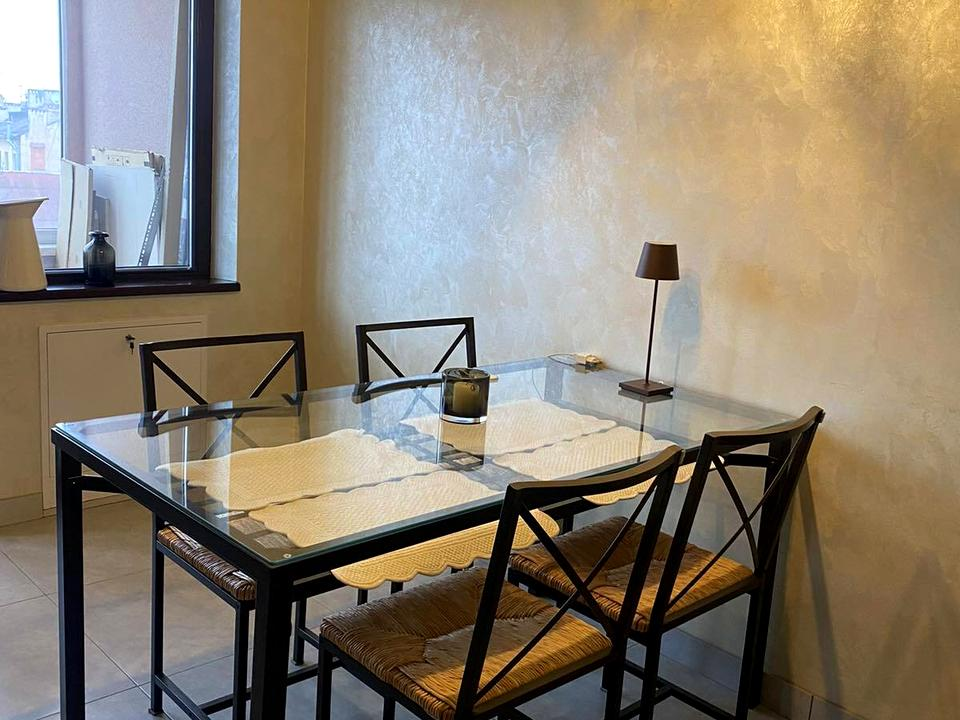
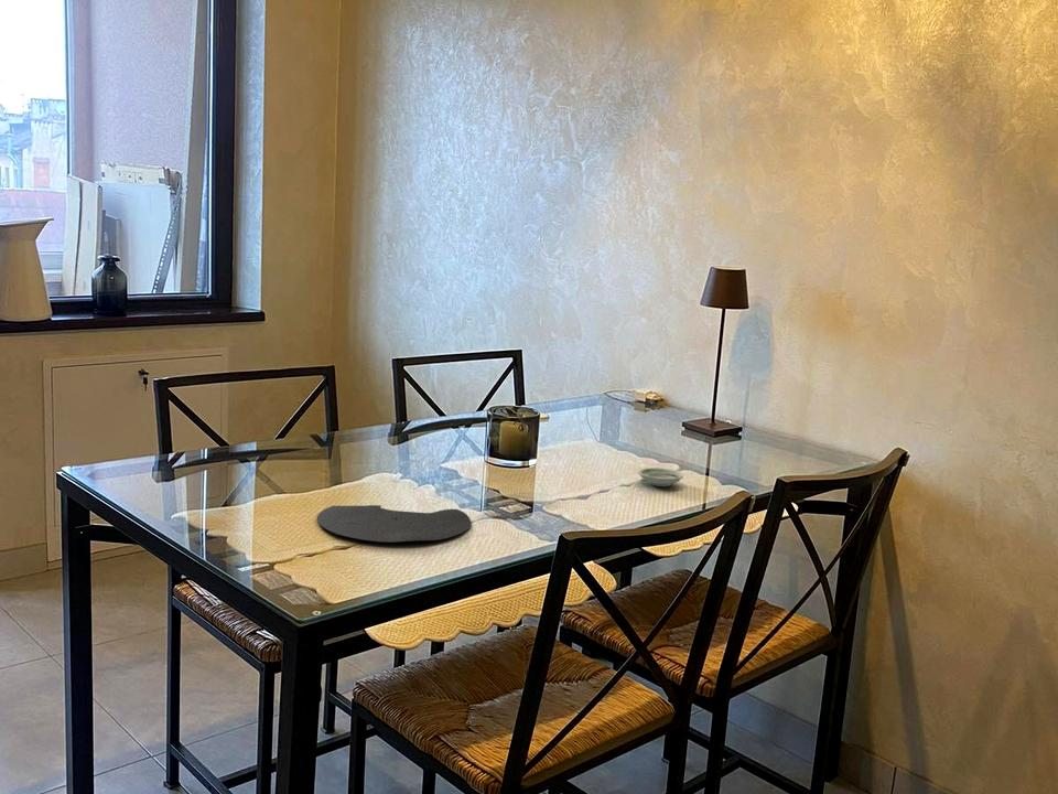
+ plate [316,504,472,543]
+ saucer [637,466,684,487]
